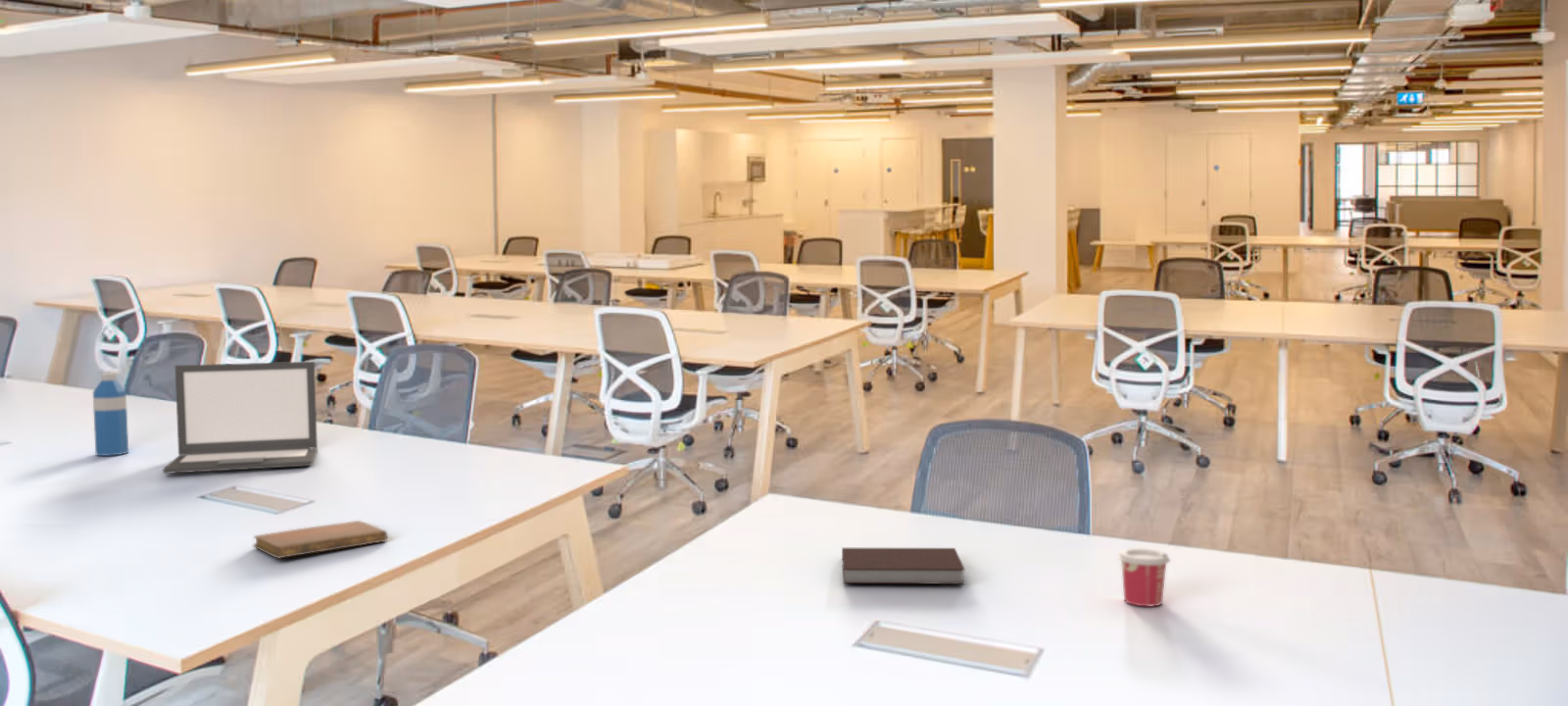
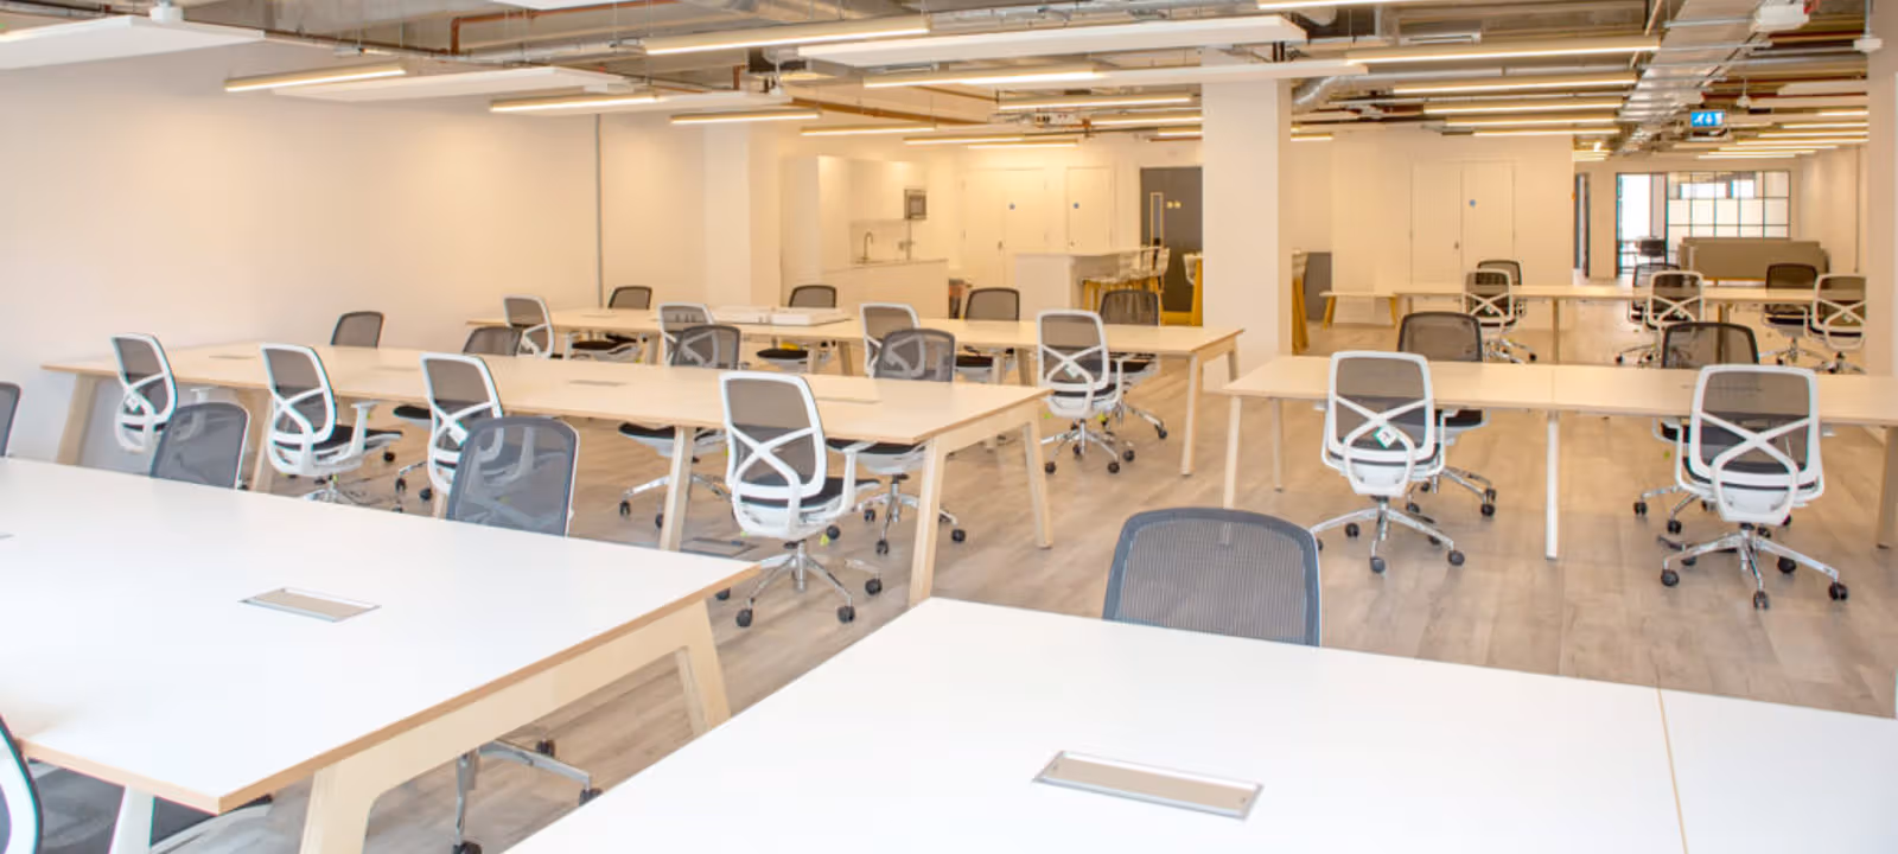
- laptop [162,361,319,475]
- water bottle [92,373,129,457]
- cup [1116,547,1171,607]
- notebook [841,547,965,585]
- notebook [252,520,388,560]
